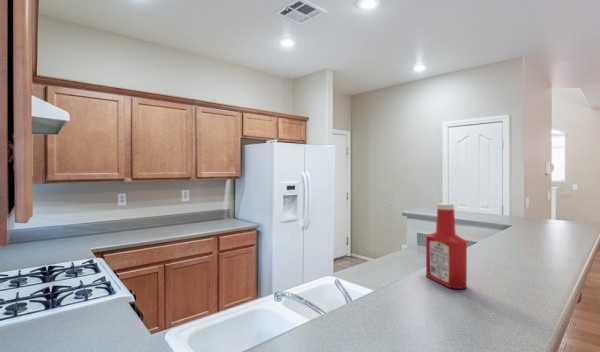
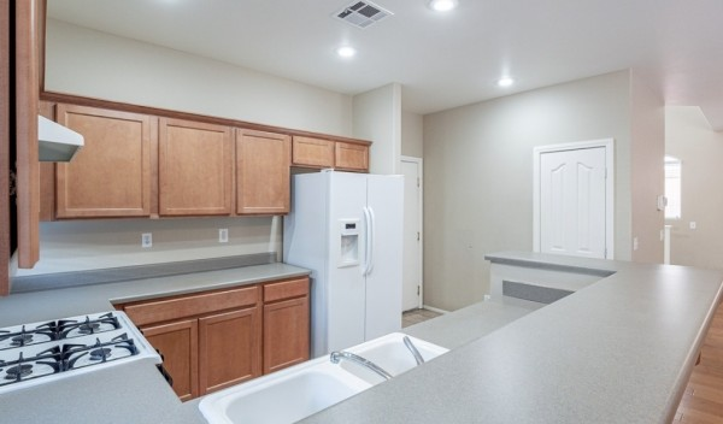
- soap bottle [425,202,468,290]
